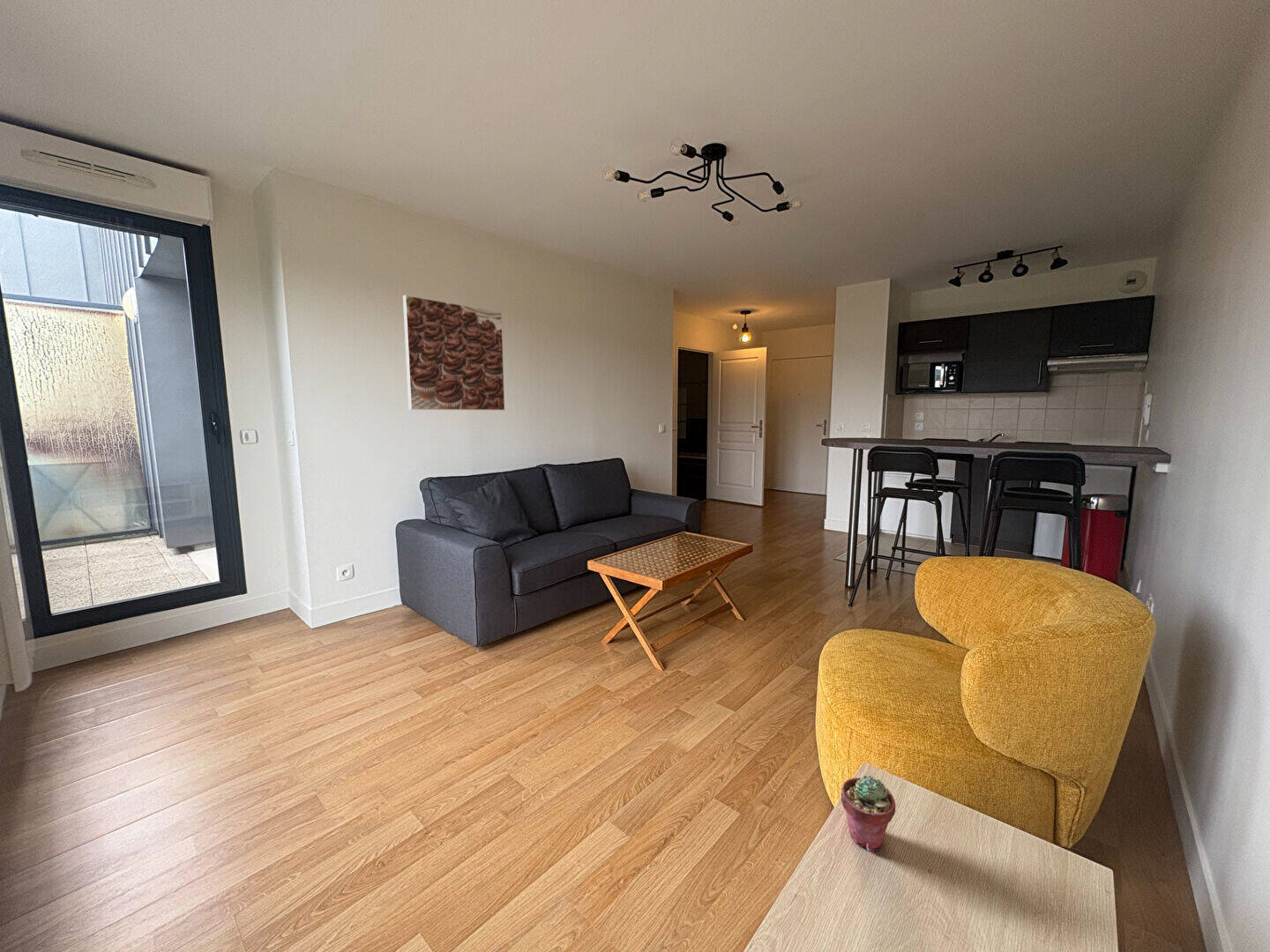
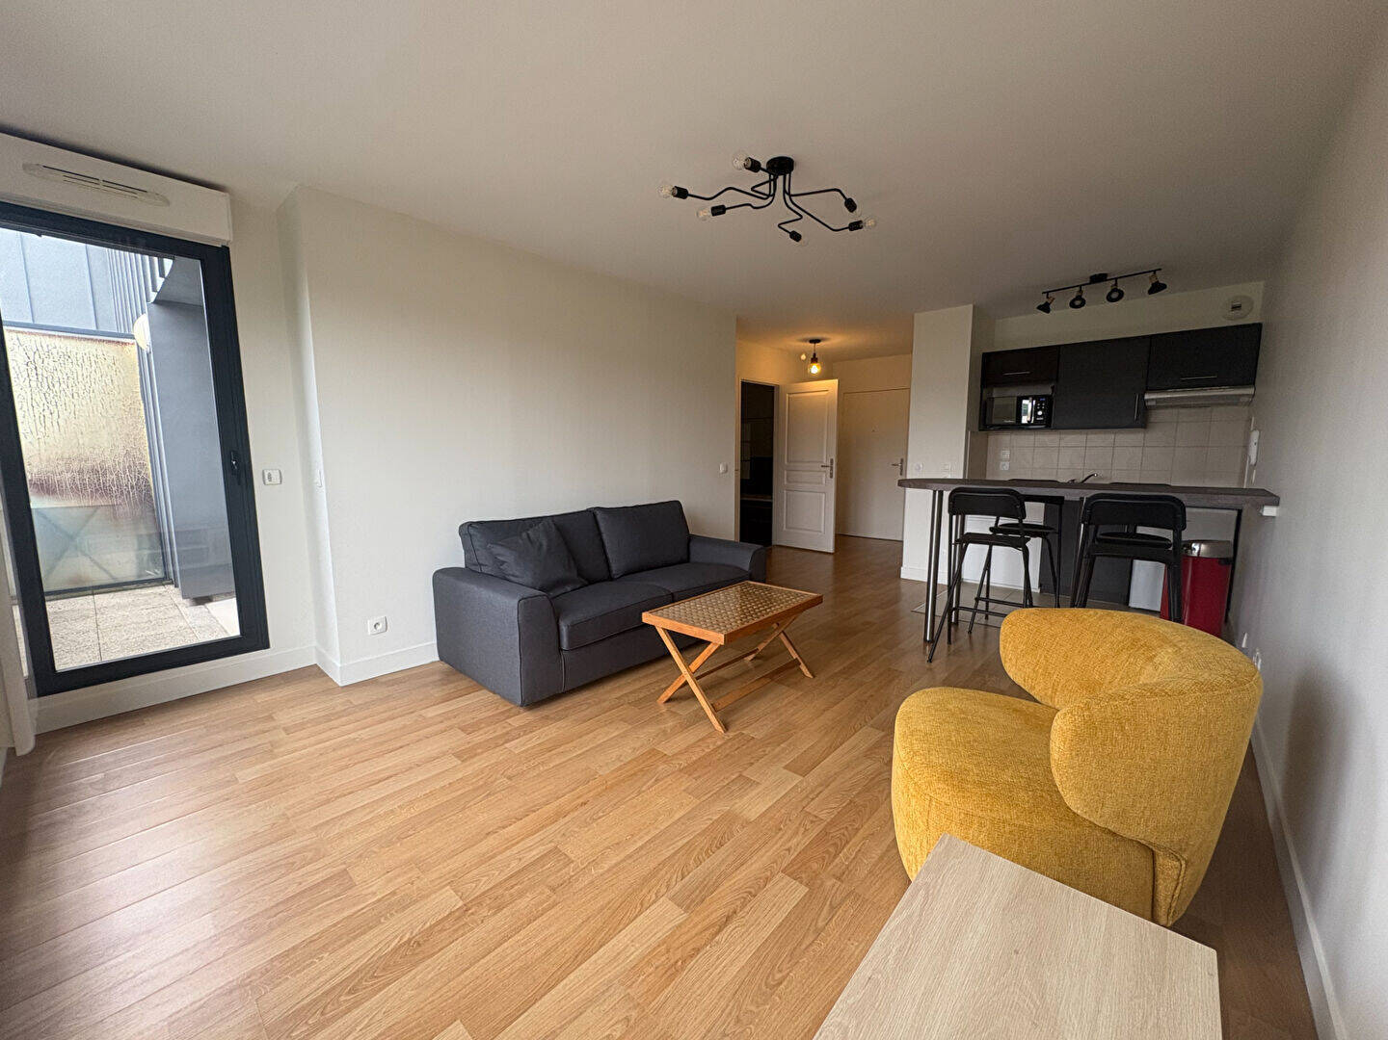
- potted succulent [840,774,896,852]
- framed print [402,294,505,411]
